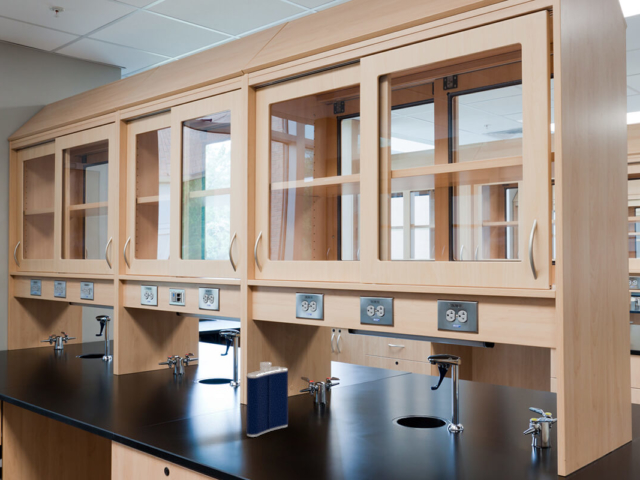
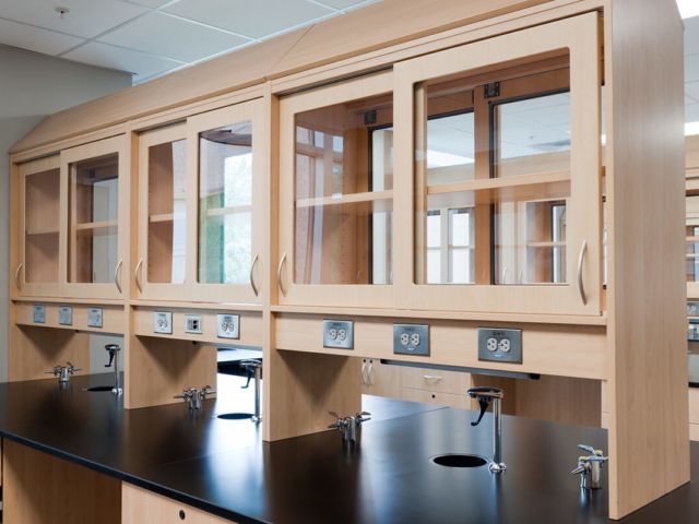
- flask [245,361,289,438]
